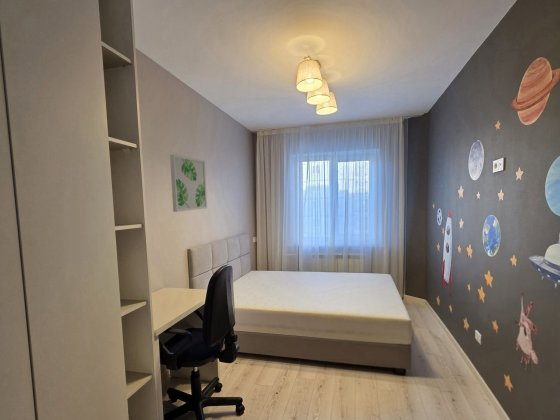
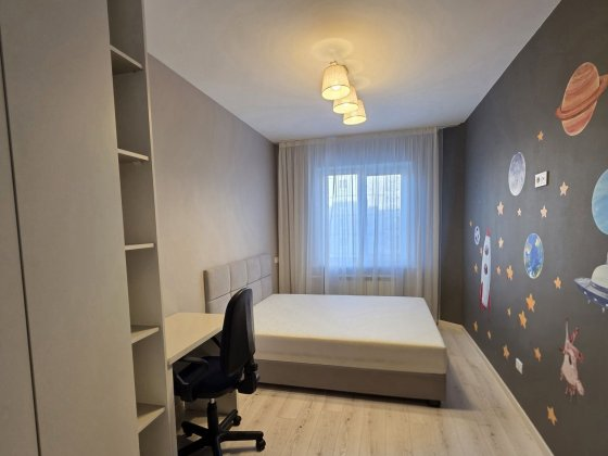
- wall art [169,153,208,213]
